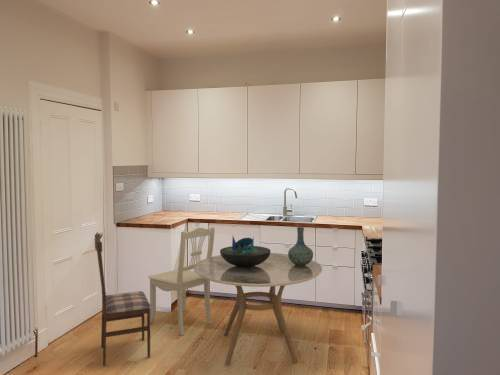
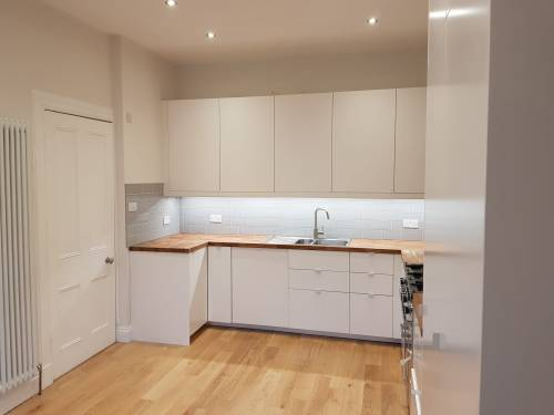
- dining chair [147,226,216,336]
- vase [287,226,314,266]
- dining chair [94,233,151,367]
- dining table [193,252,323,367]
- decorative bowl [219,236,272,267]
